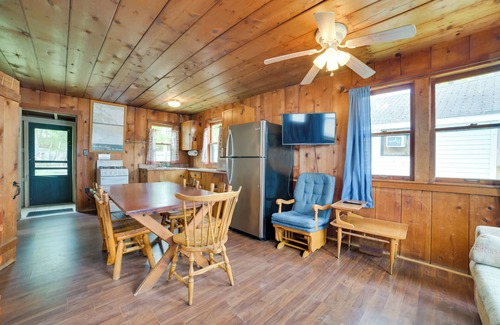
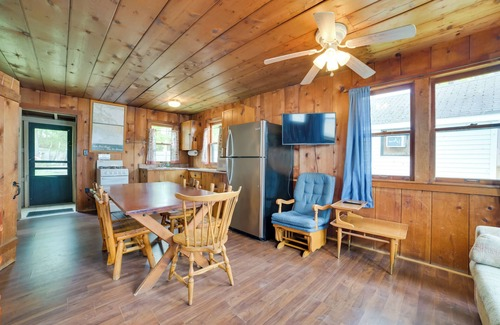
- basket [358,232,385,258]
